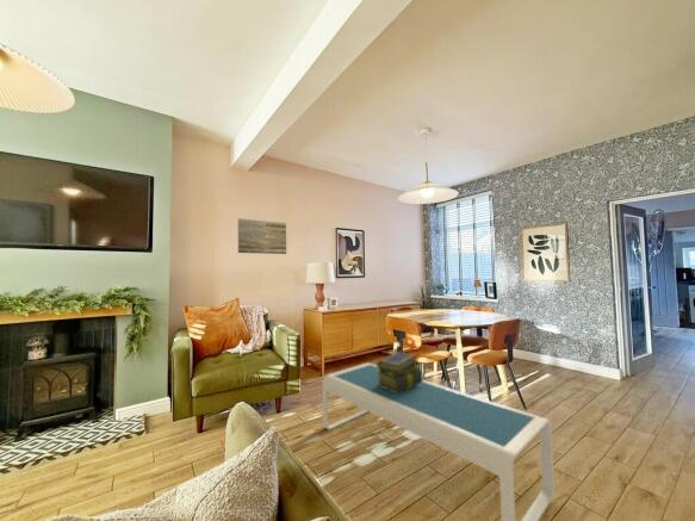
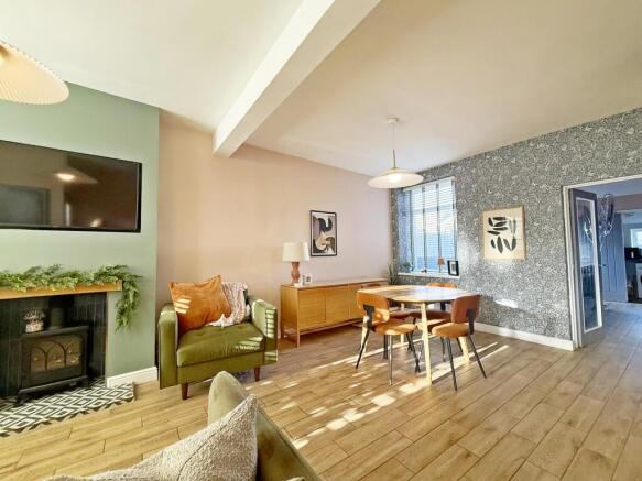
- stack of books [376,351,424,393]
- wall art [237,217,287,255]
- coffee table [321,361,556,521]
